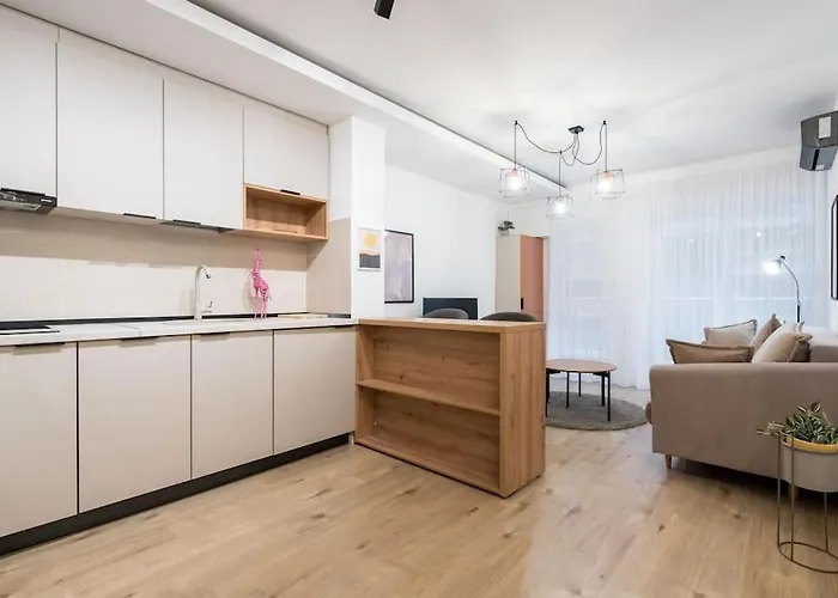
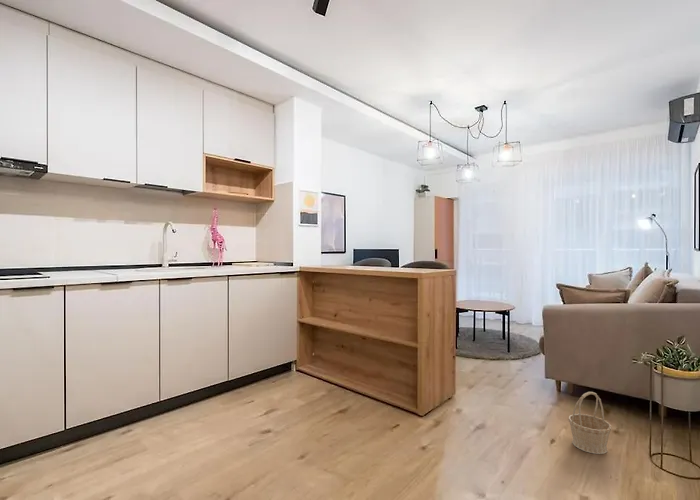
+ basket [567,391,613,455]
